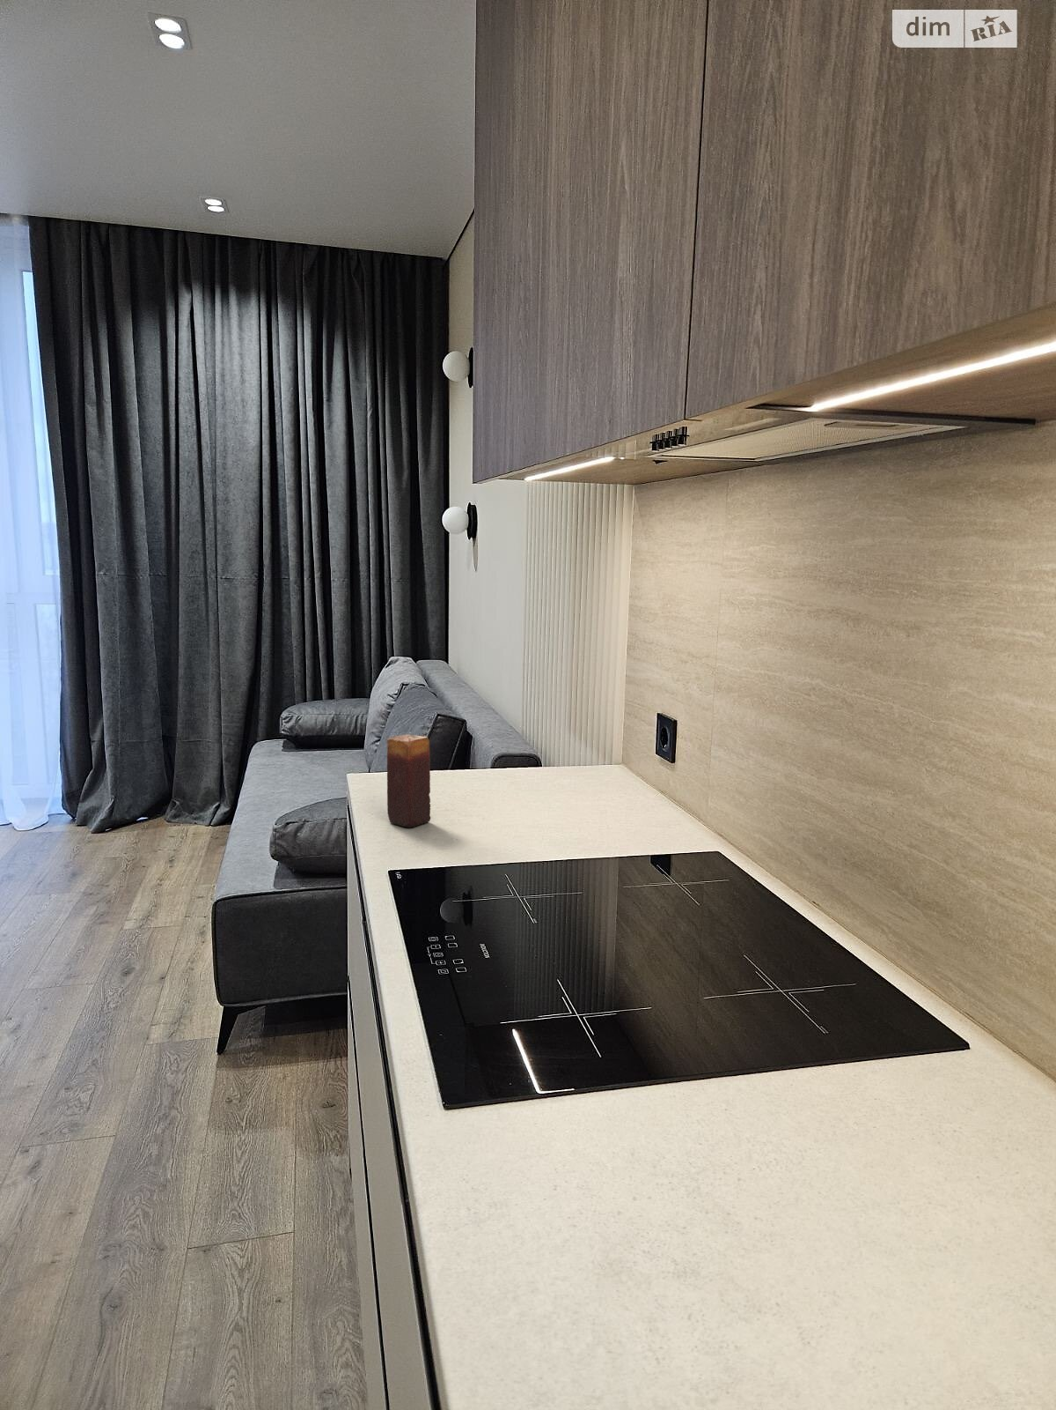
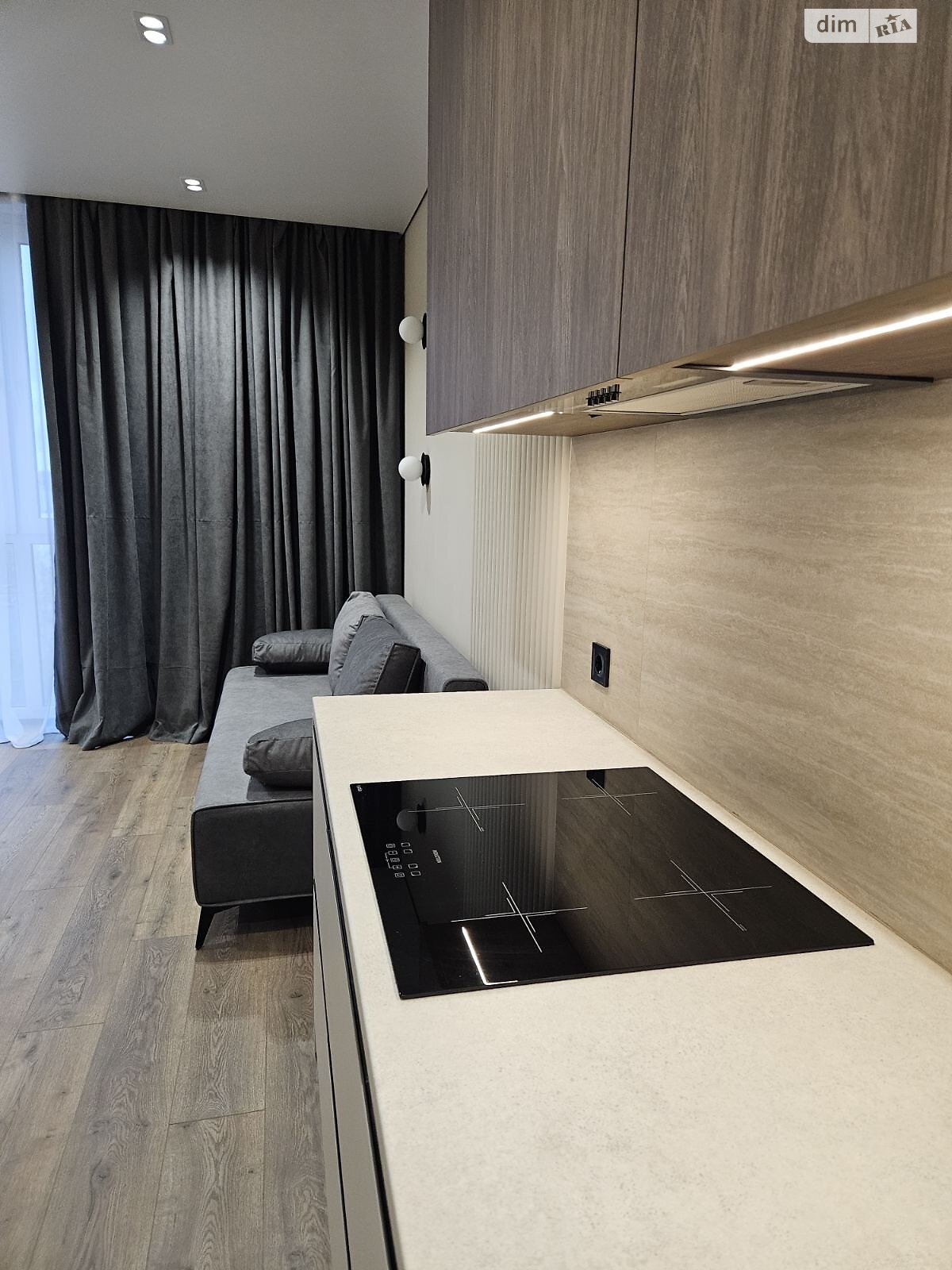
- candle [386,734,431,828]
